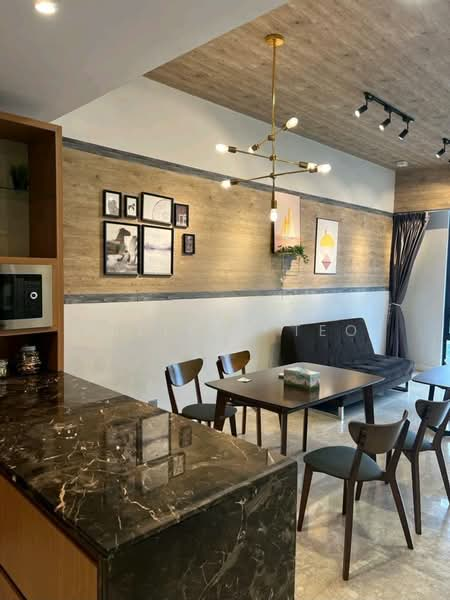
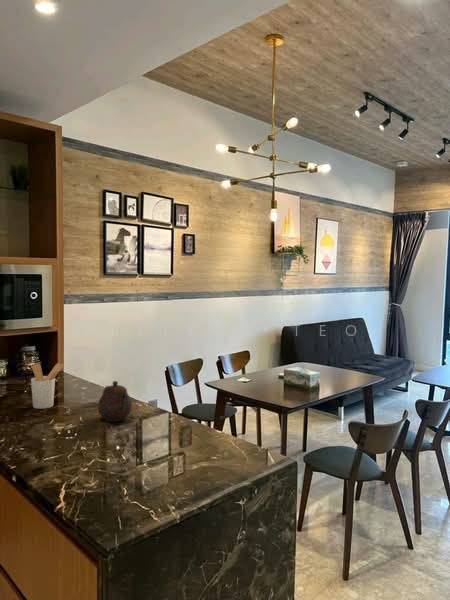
+ utensil holder [30,362,65,410]
+ teapot [97,380,133,423]
